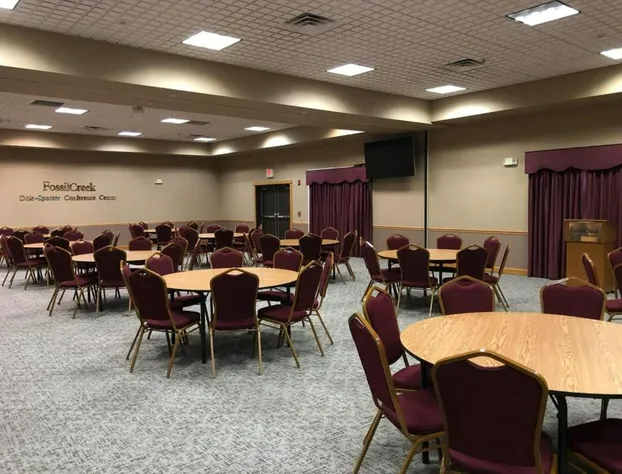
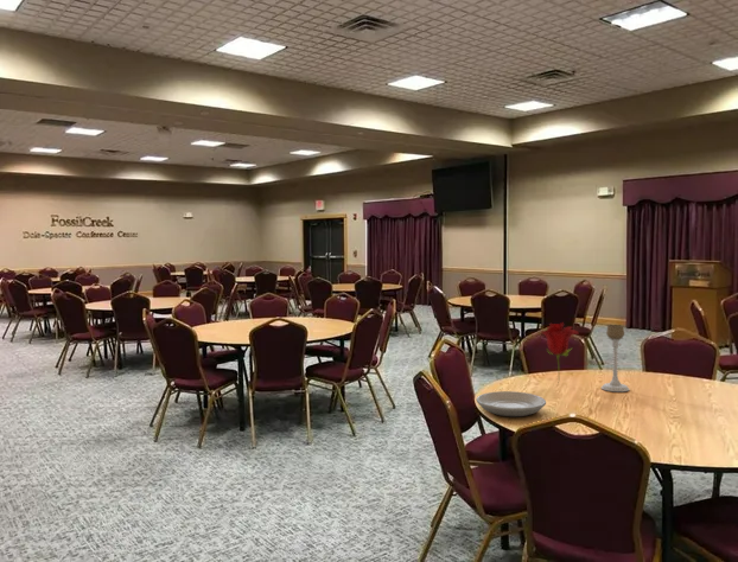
+ flower [539,321,580,383]
+ candle holder [600,324,630,392]
+ plate [475,390,547,417]
